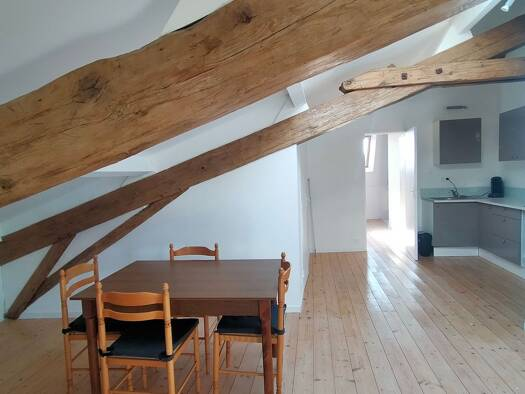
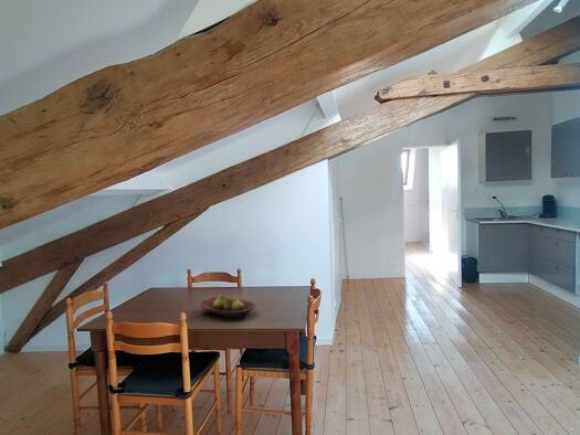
+ fruit bowl [198,294,257,319]
